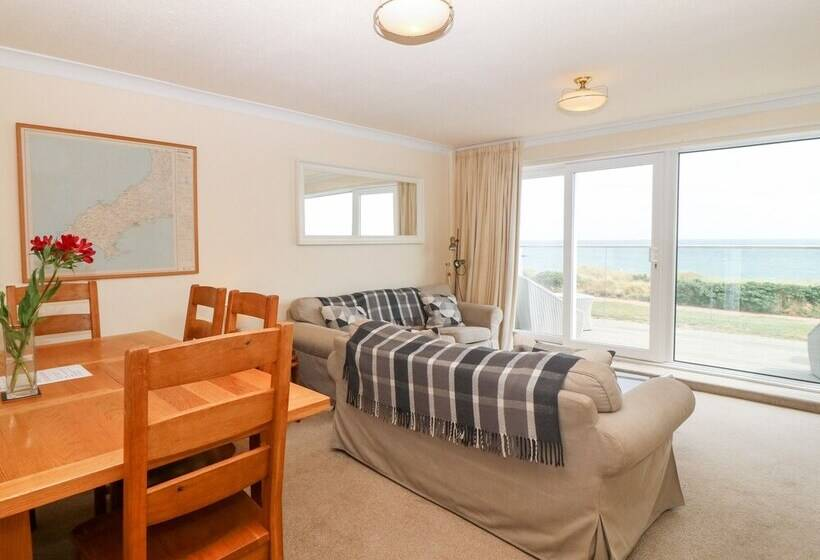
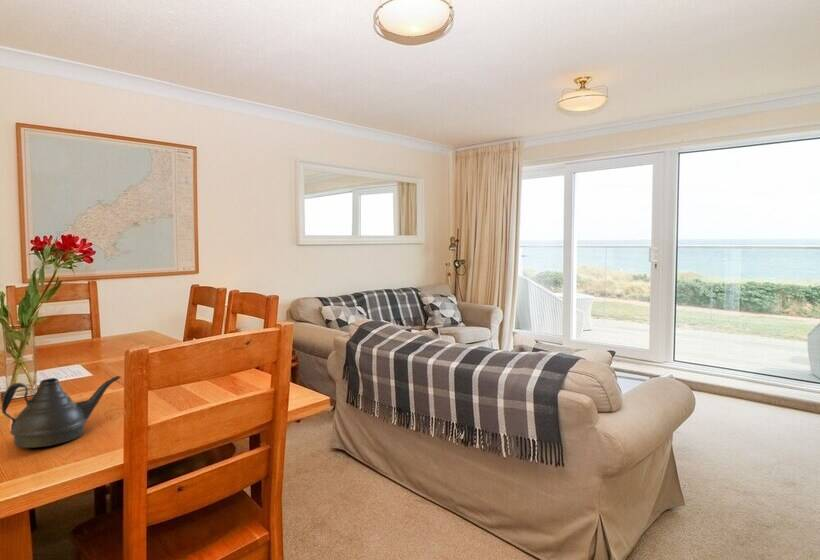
+ teapot [1,375,122,449]
